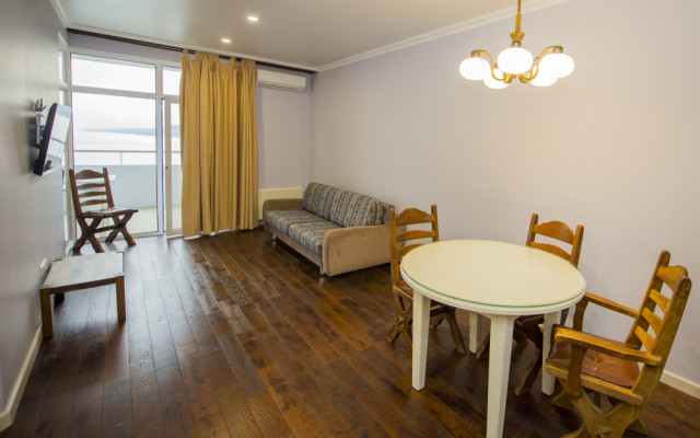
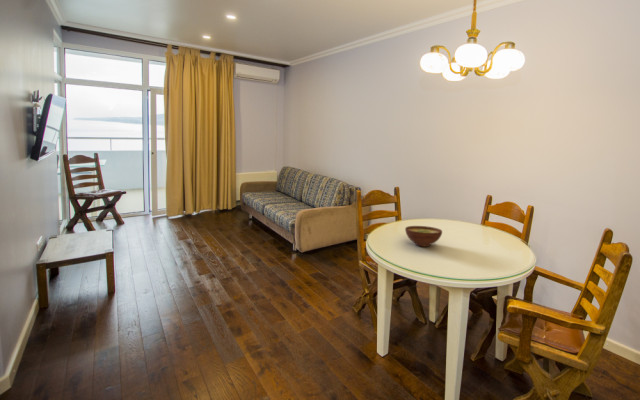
+ bowl [404,225,443,248]
